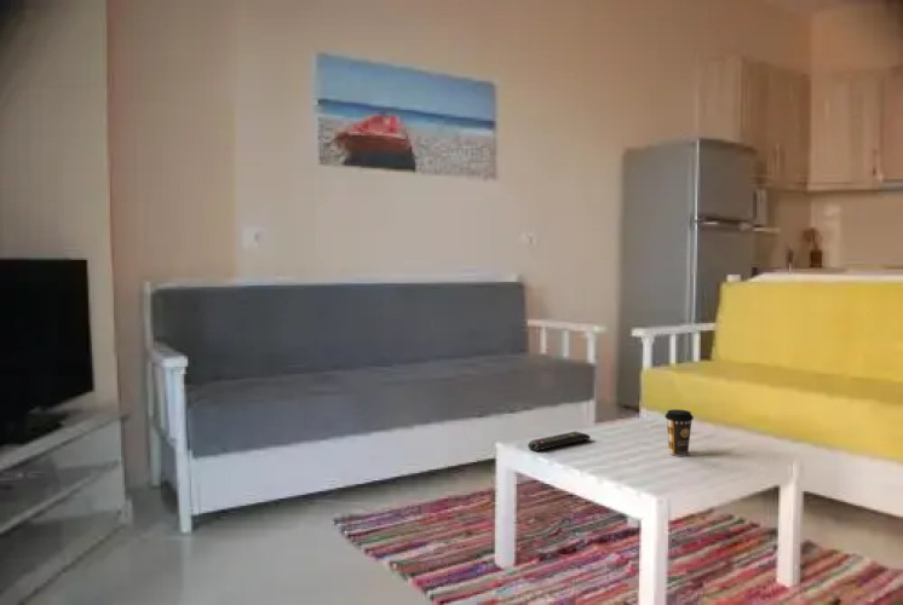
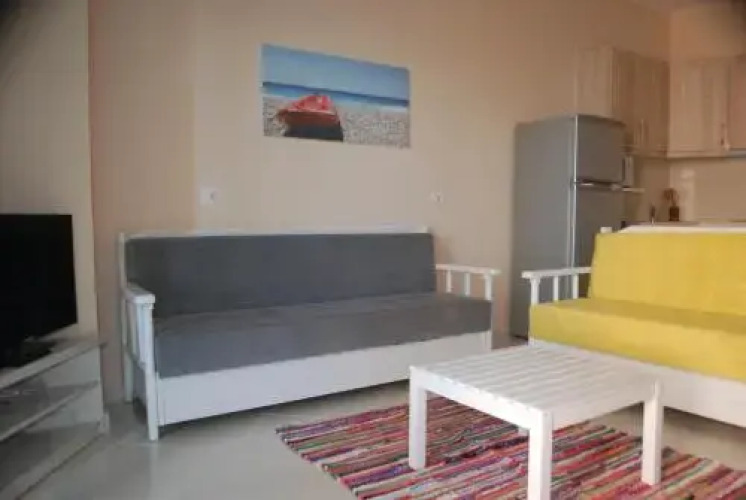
- remote control [527,430,592,453]
- coffee cup [663,409,695,457]
